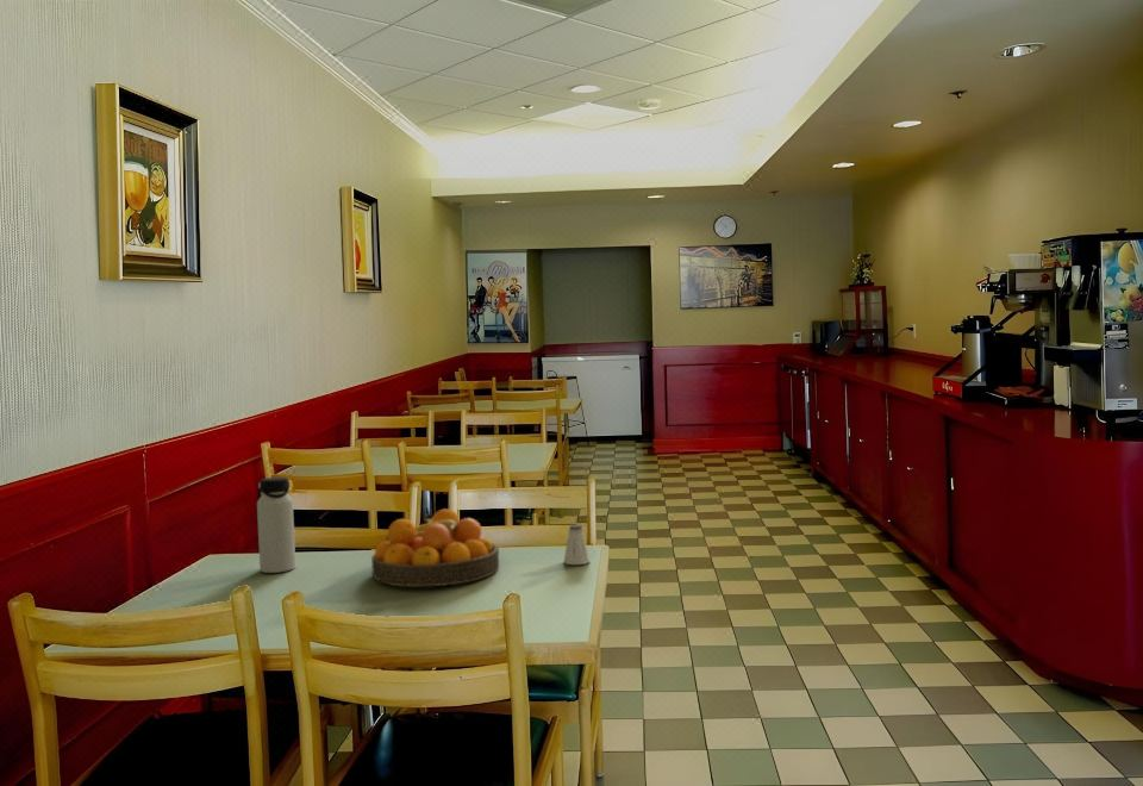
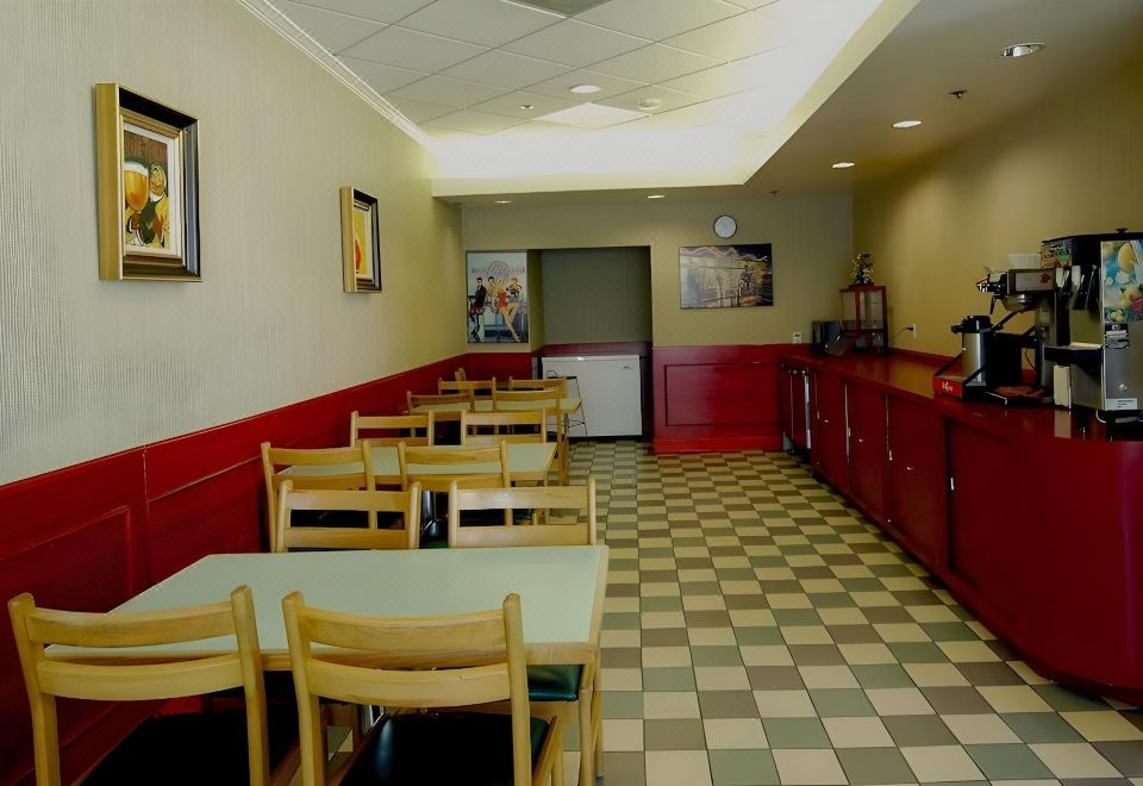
- saltshaker [563,524,591,566]
- fruit bowl [370,507,500,588]
- water bottle [256,476,296,574]
